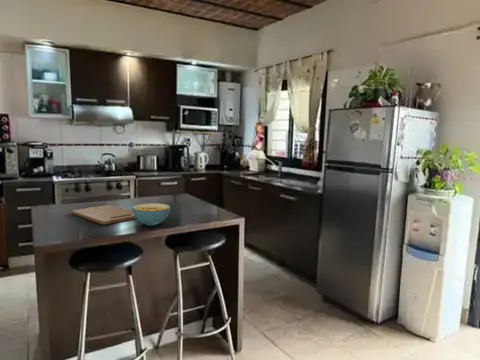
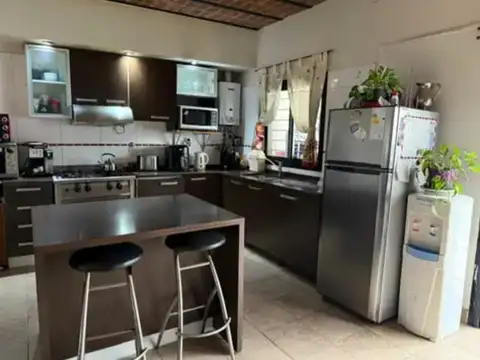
- cutting board [71,204,137,225]
- cereal bowl [131,202,171,227]
